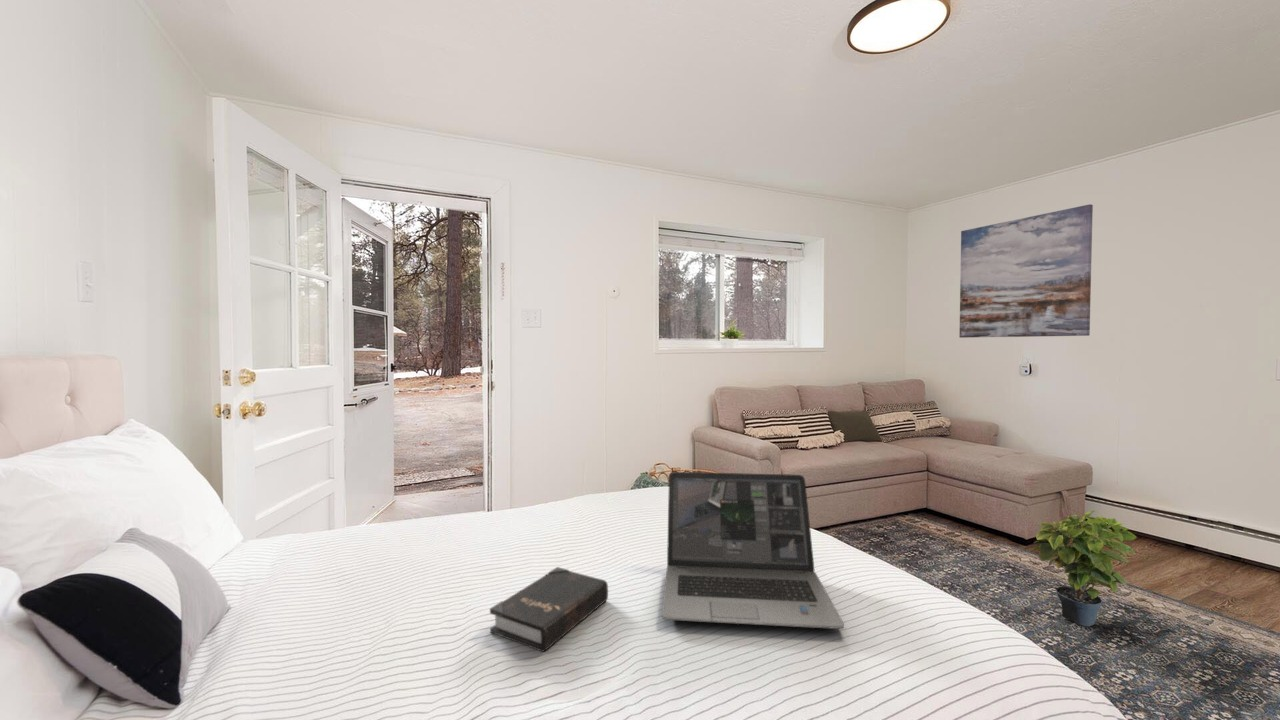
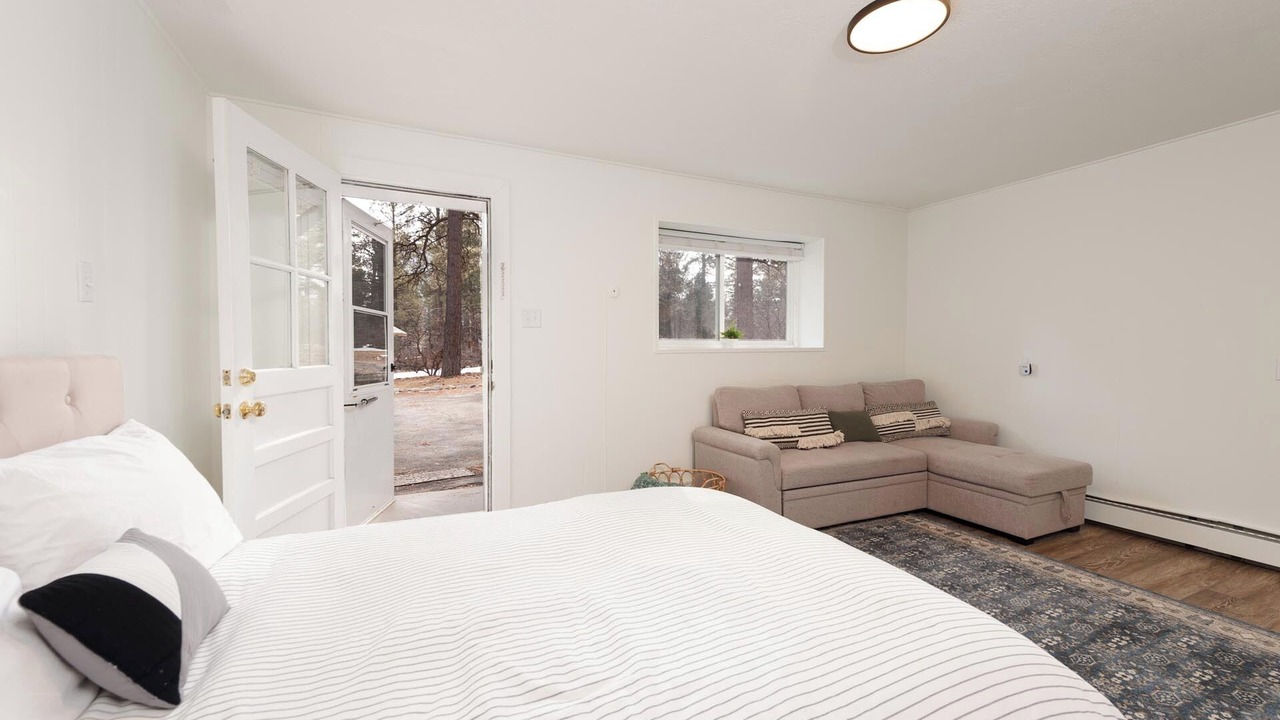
- hardback book [489,566,609,653]
- laptop [661,471,845,630]
- potted plant [1030,510,1138,627]
- wall art [958,203,1094,339]
